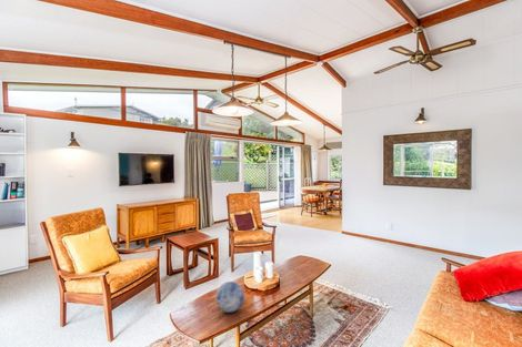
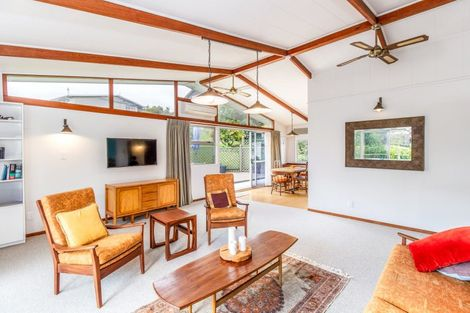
- decorative orb [215,280,245,314]
